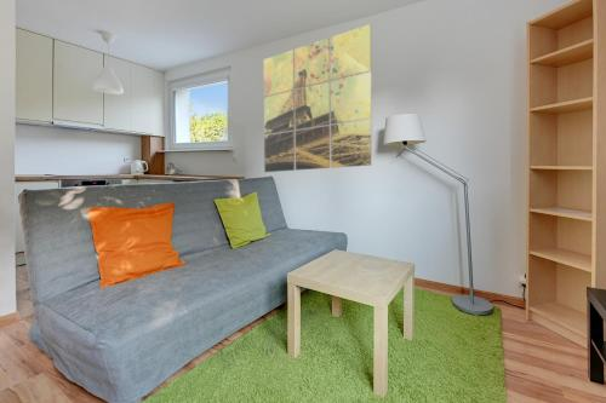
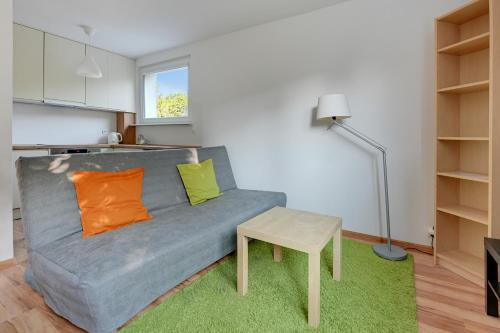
- wall art [263,23,372,173]
